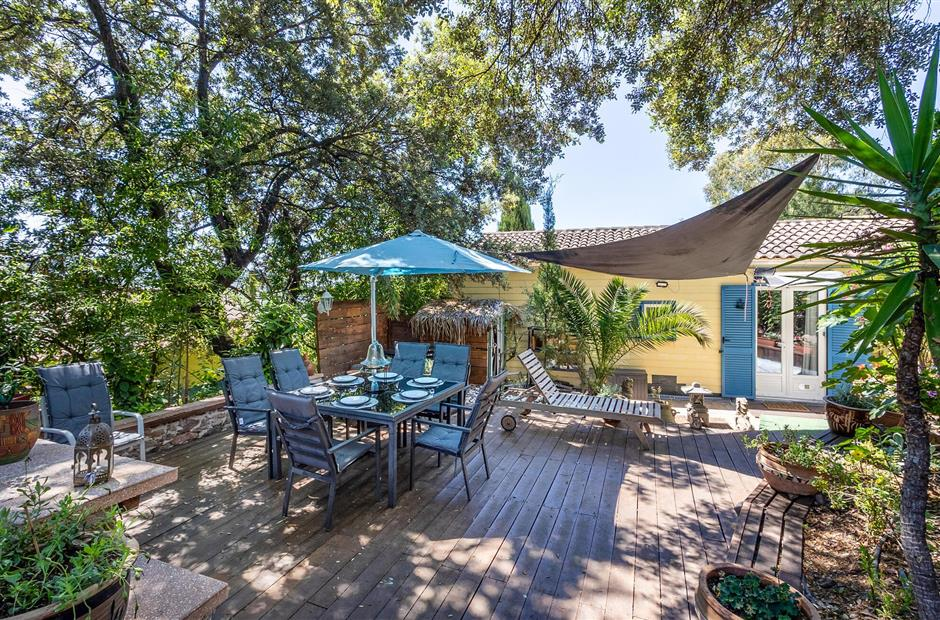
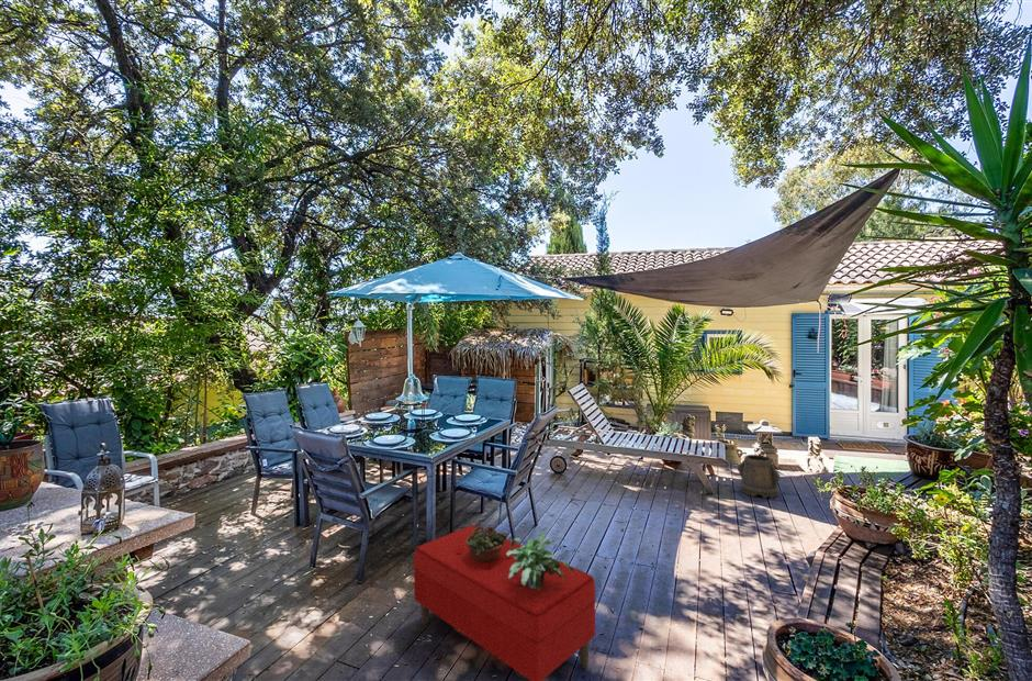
+ potted plant [506,529,573,591]
+ bench [413,524,597,681]
+ succulent planter [465,525,508,562]
+ bucket [737,454,781,499]
